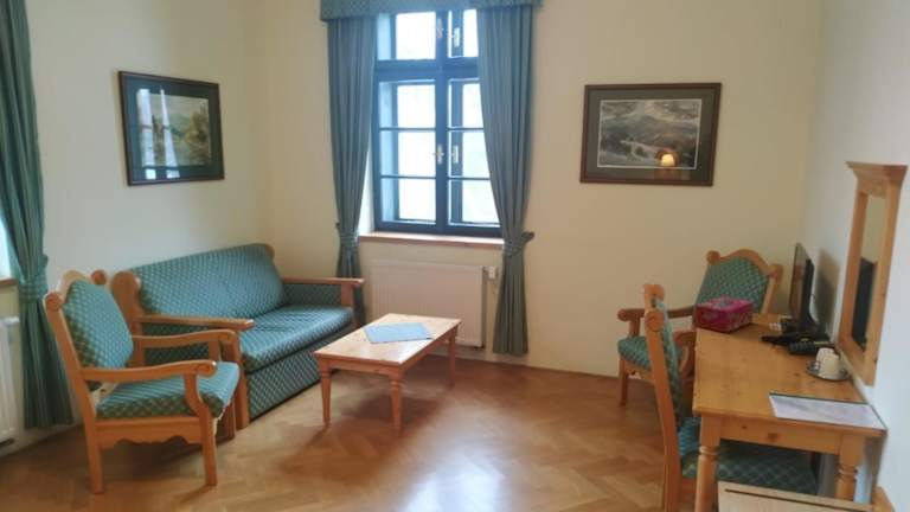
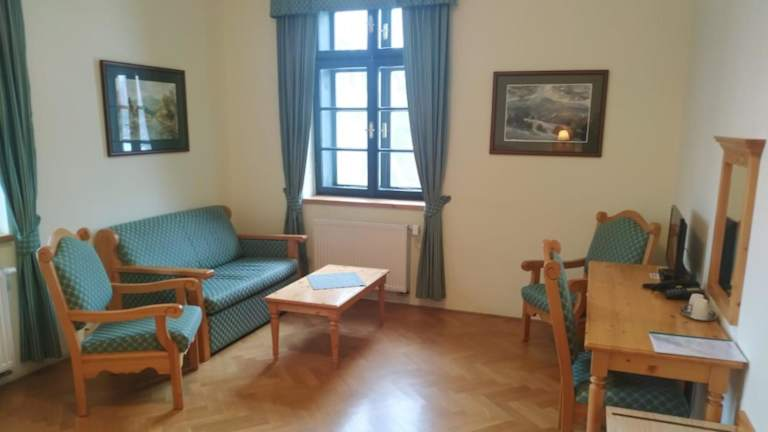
- tissue box [693,296,755,334]
